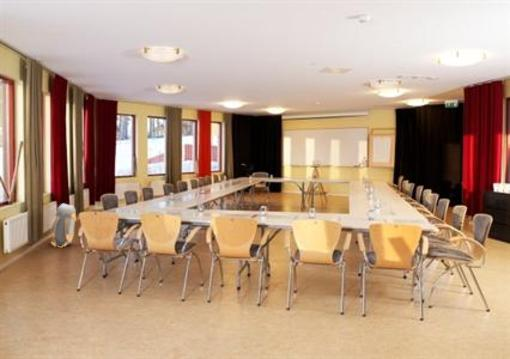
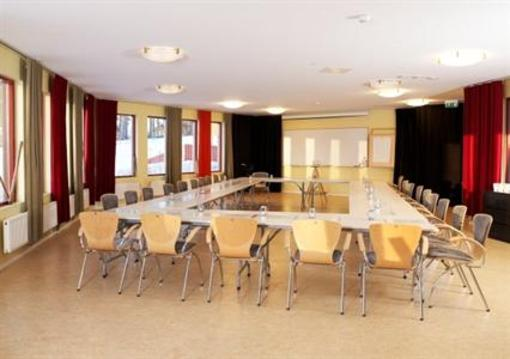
- backpack [50,203,77,248]
